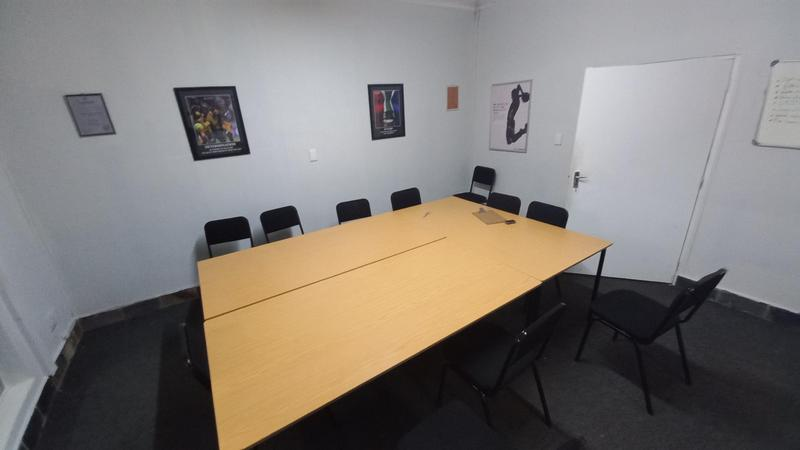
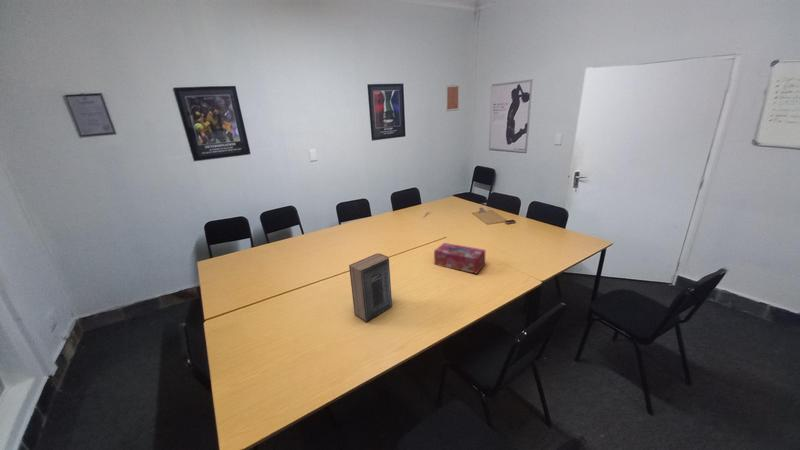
+ book [348,252,393,323]
+ tissue box [433,242,487,275]
